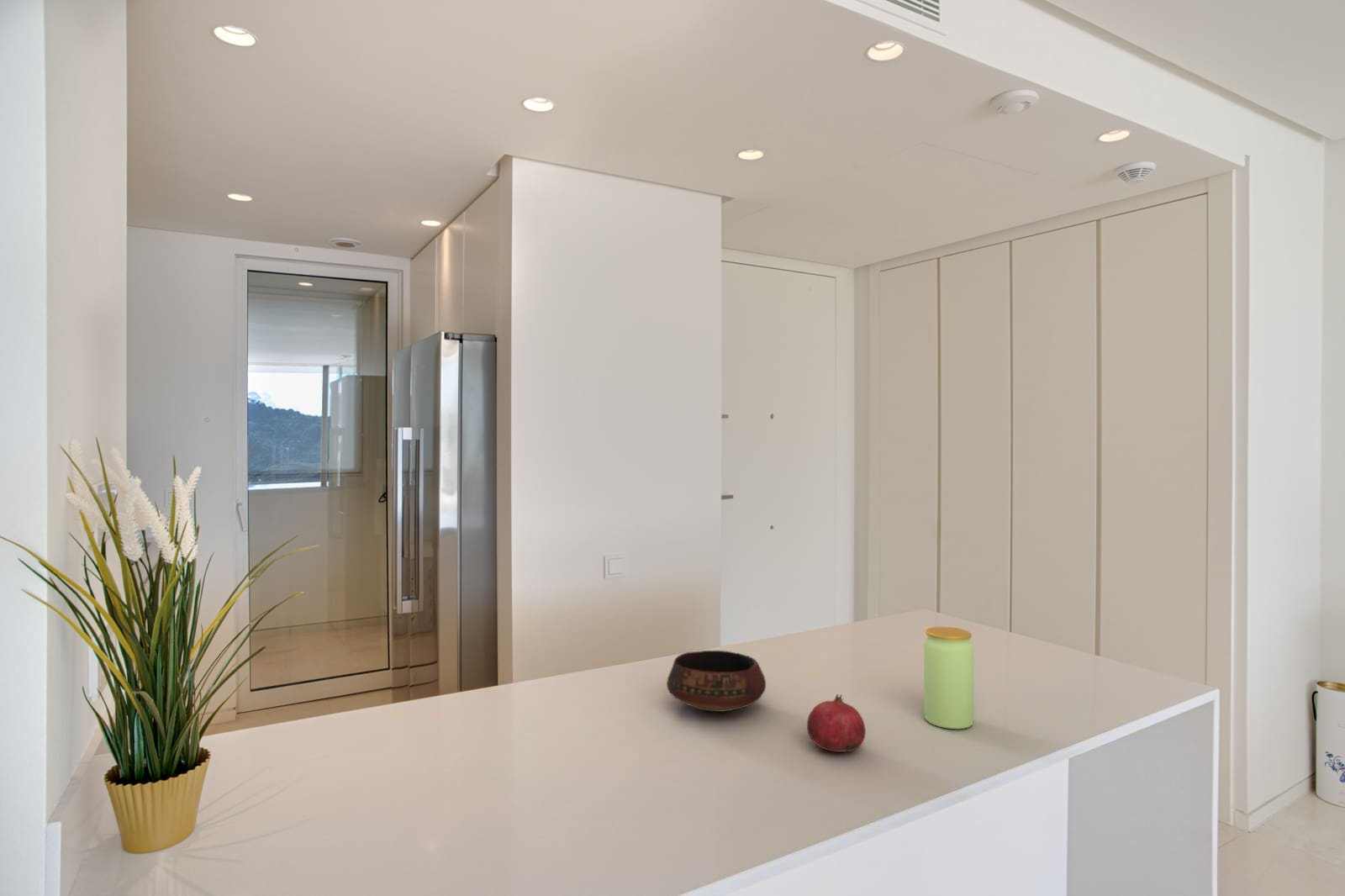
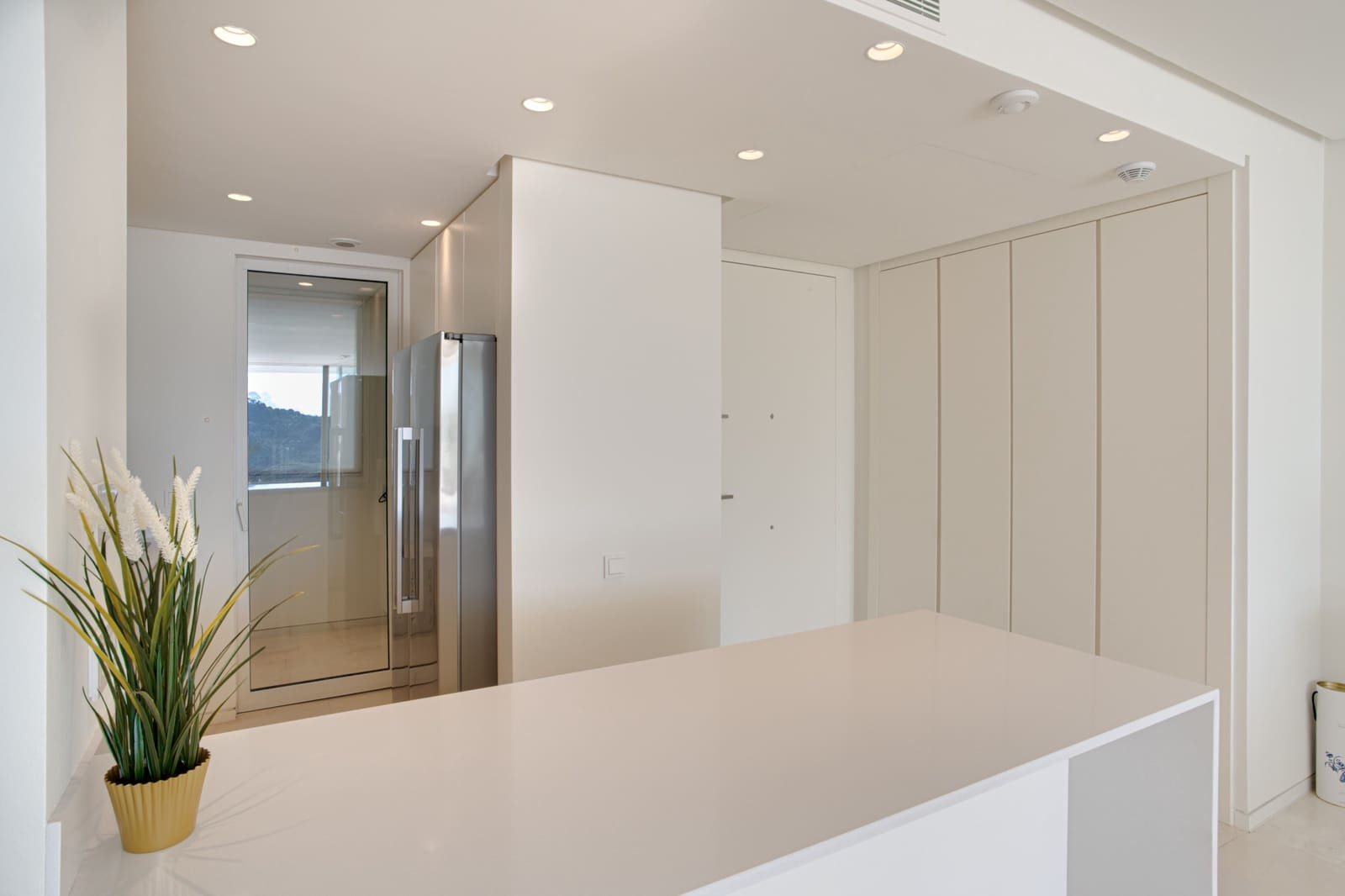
- jar [923,626,974,730]
- bowl [666,650,767,713]
- fruit [806,693,867,753]
